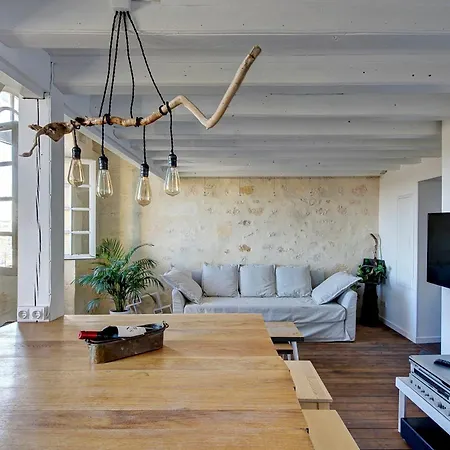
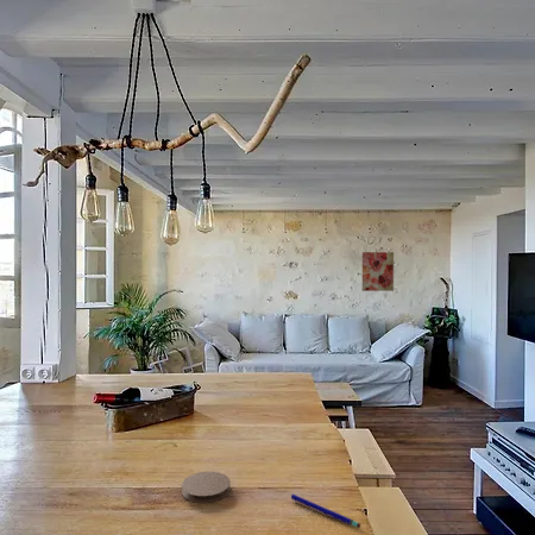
+ wall art [361,251,395,292]
+ coaster [181,471,232,504]
+ pen [290,493,361,529]
